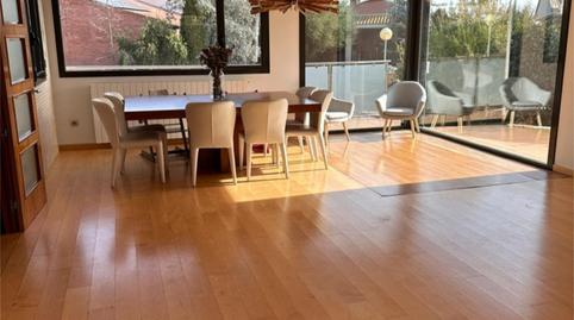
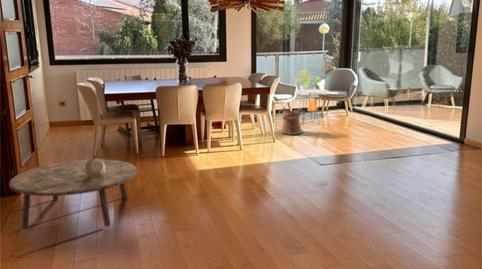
+ coffee table [8,158,138,231]
+ bucket [278,106,304,136]
+ house plant [305,76,322,113]
+ decorative bowl [85,157,106,178]
+ potted plant [295,67,314,91]
+ side table [295,88,330,125]
